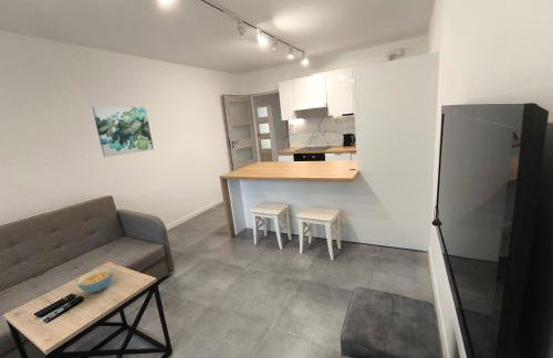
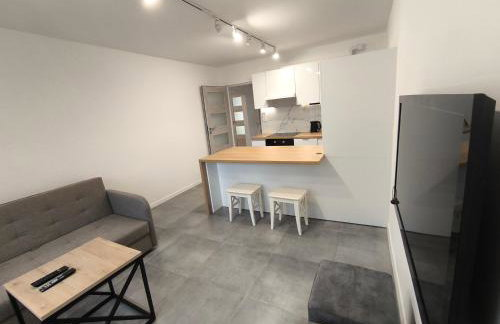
- cereal bowl [76,267,114,294]
- wall art [91,105,155,158]
